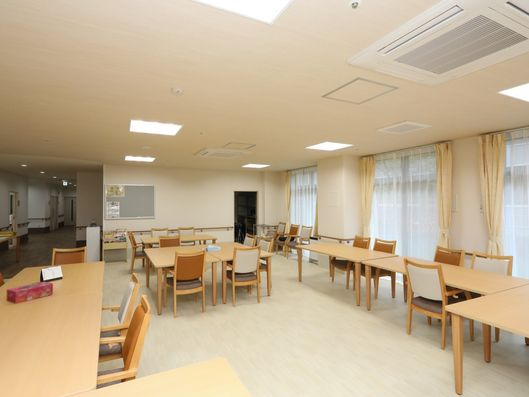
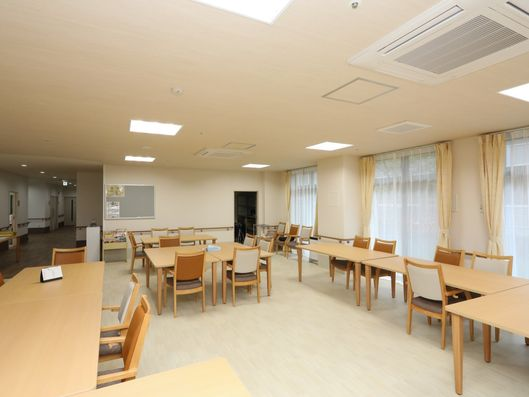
- tissue box [6,281,54,305]
